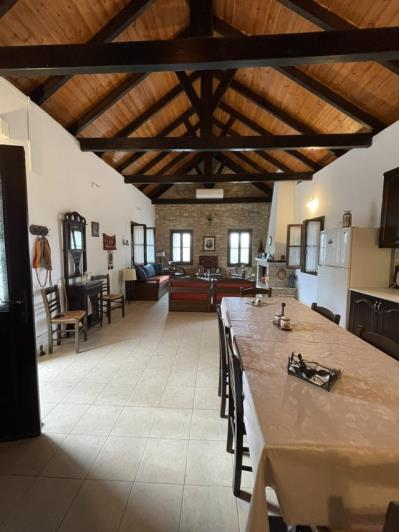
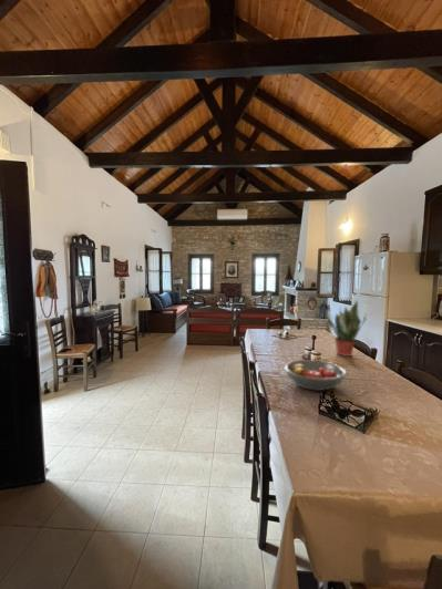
+ fruit bowl [282,359,348,392]
+ potted plant [327,298,367,358]
